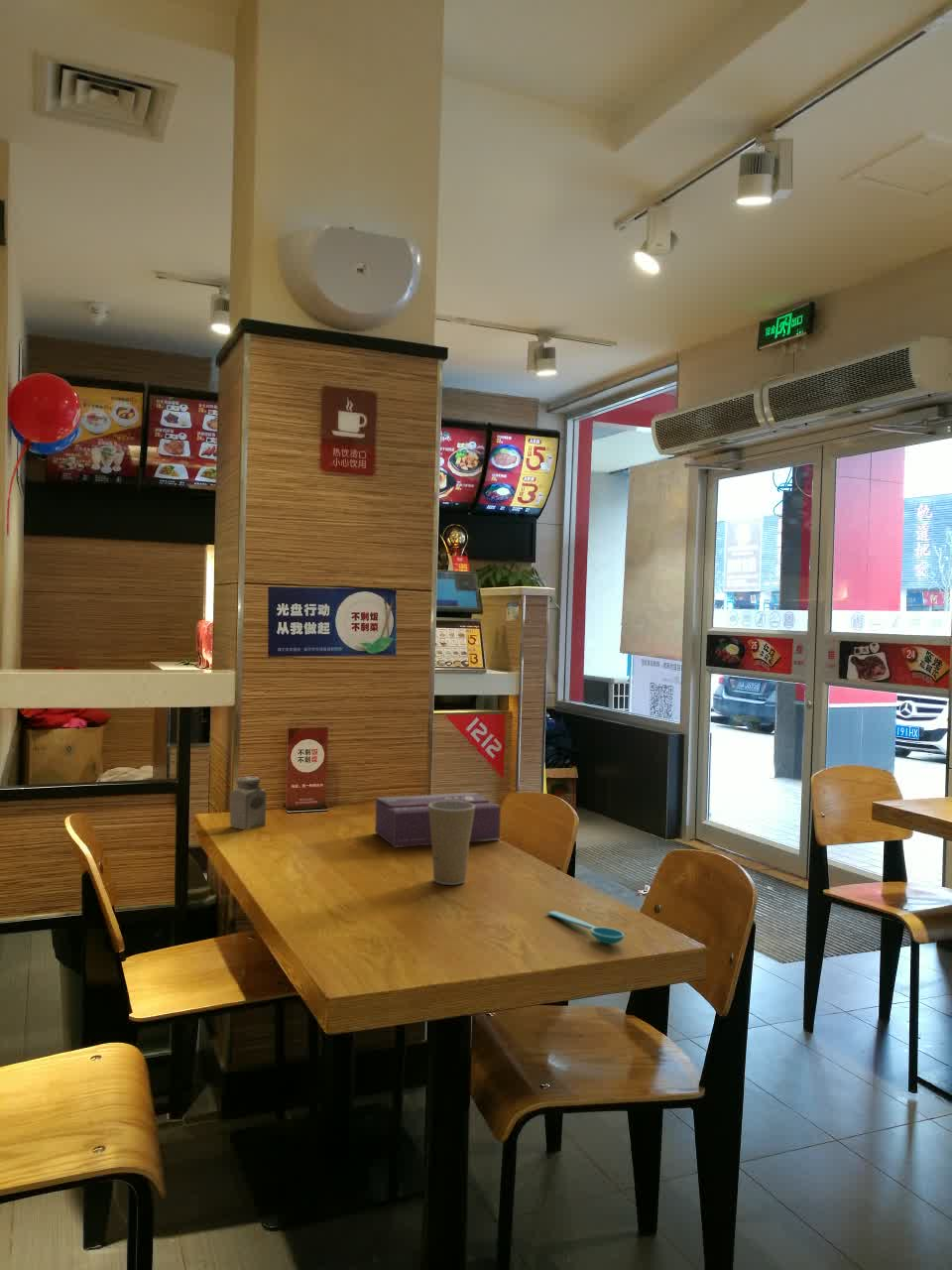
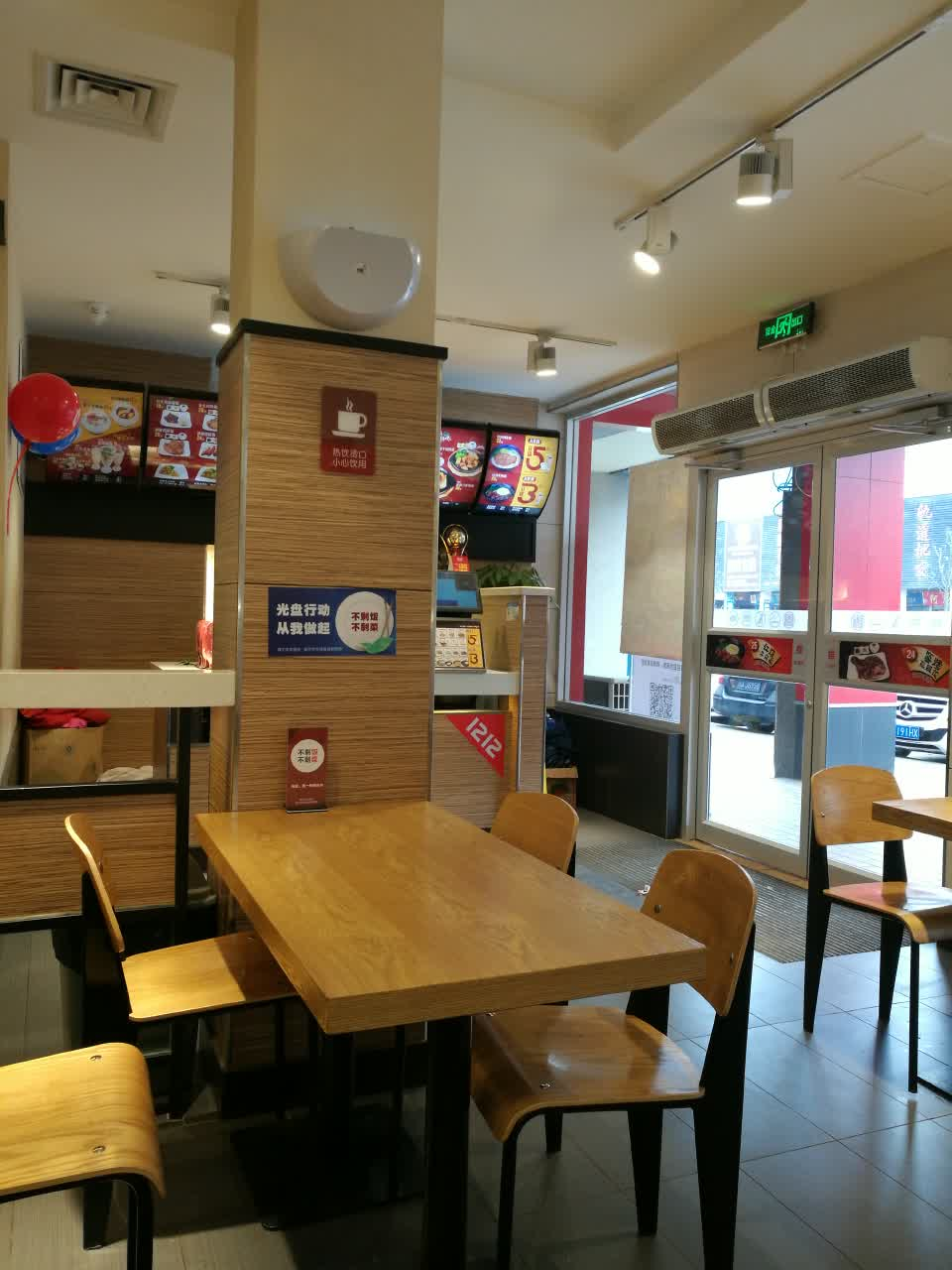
- salt shaker [229,775,267,830]
- tissue box [374,792,502,848]
- paper cup [428,801,475,886]
- spoon [546,910,625,945]
